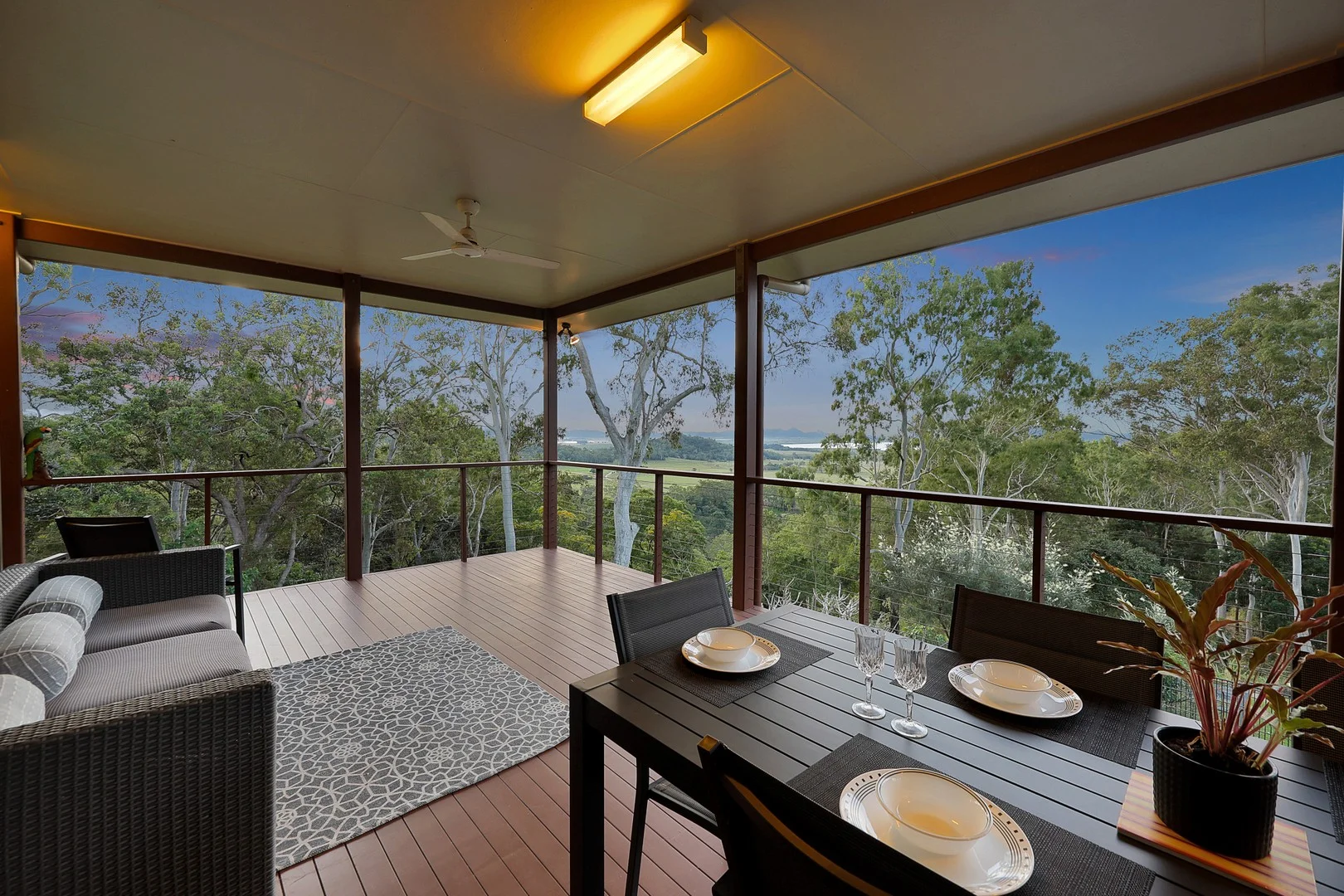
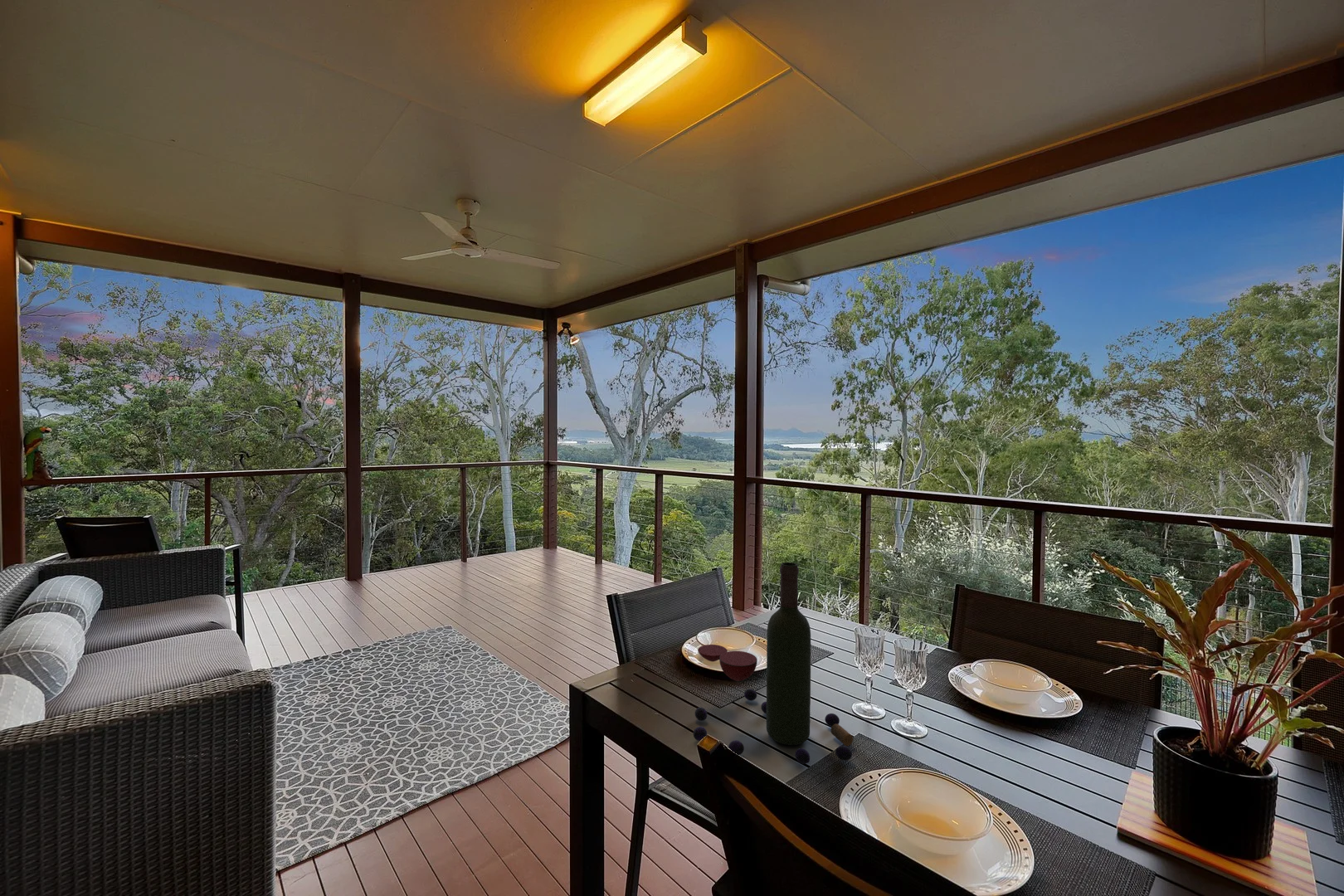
+ wine bottle [693,562,854,765]
